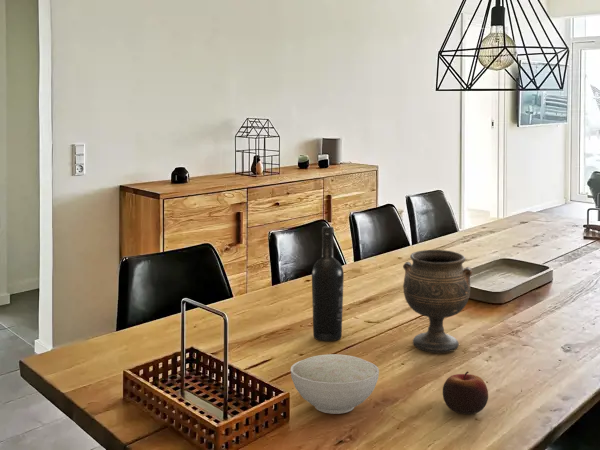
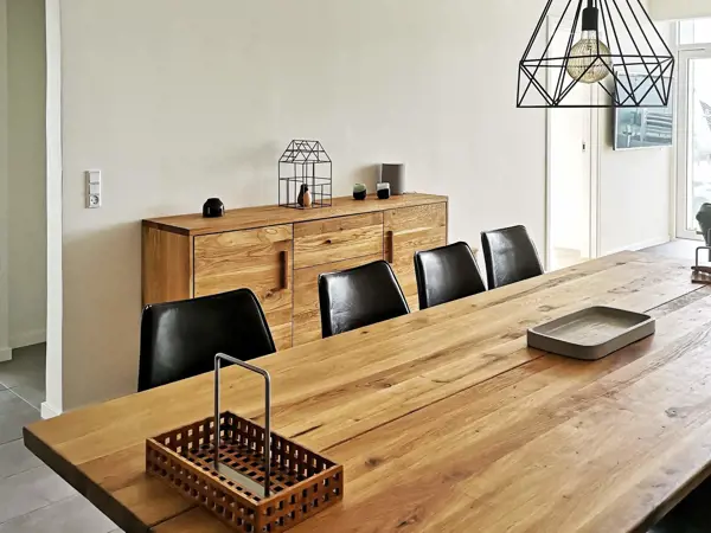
- wine bottle [311,226,345,342]
- apple [442,370,489,415]
- bowl [290,353,380,415]
- goblet [402,249,473,354]
